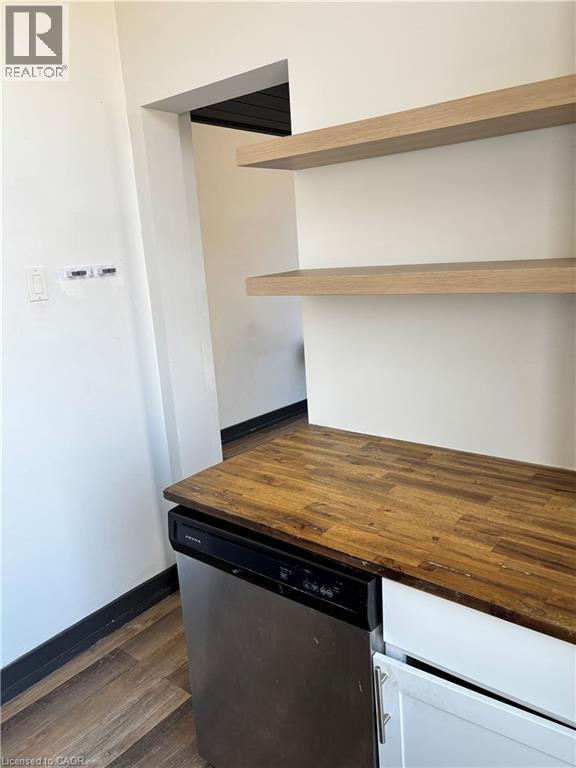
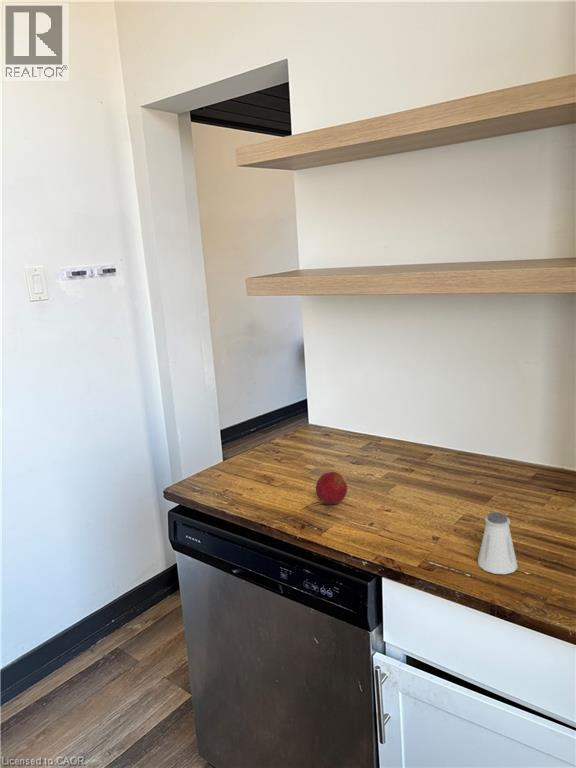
+ apple [315,471,348,505]
+ saltshaker [477,511,519,575]
